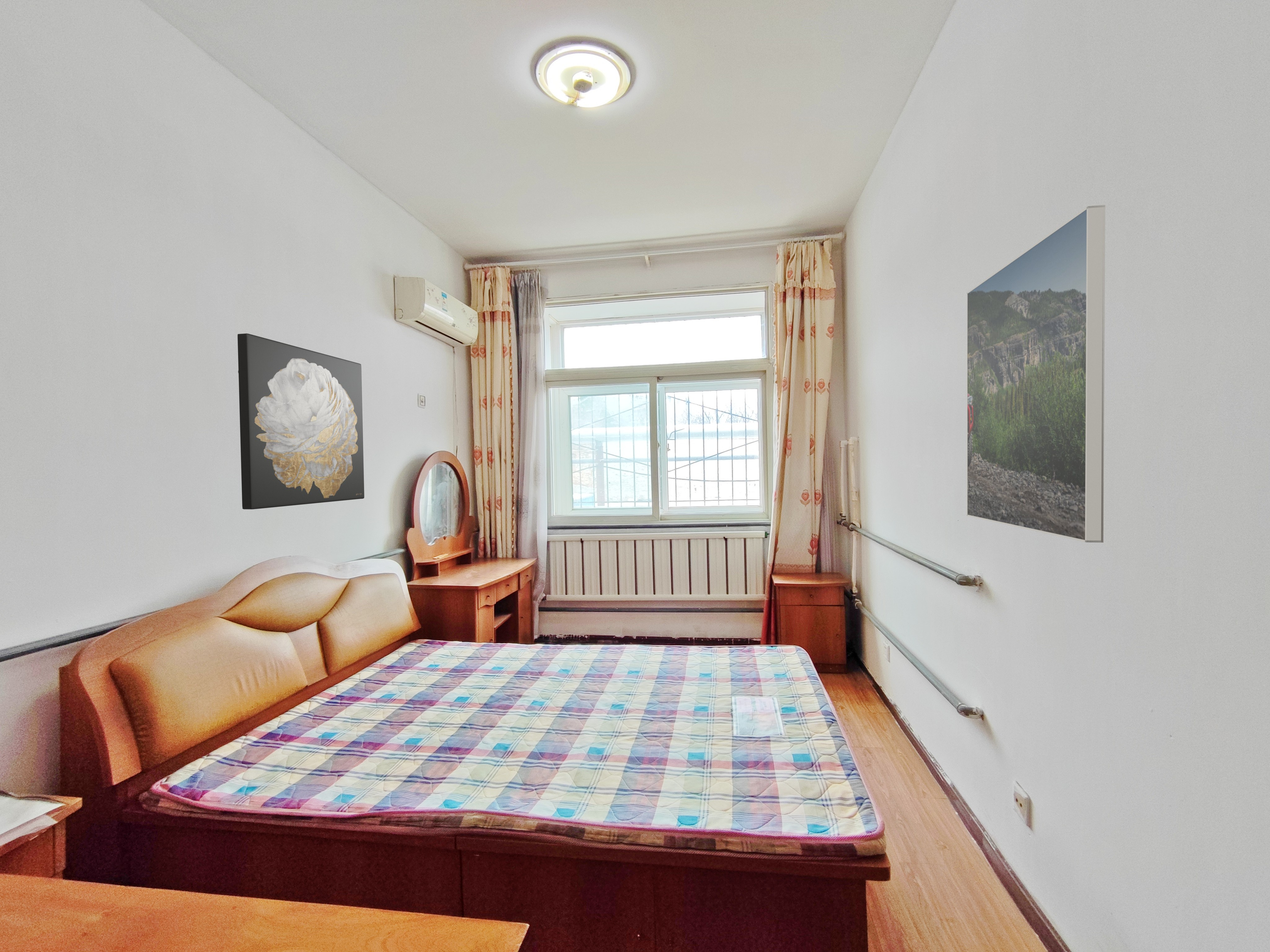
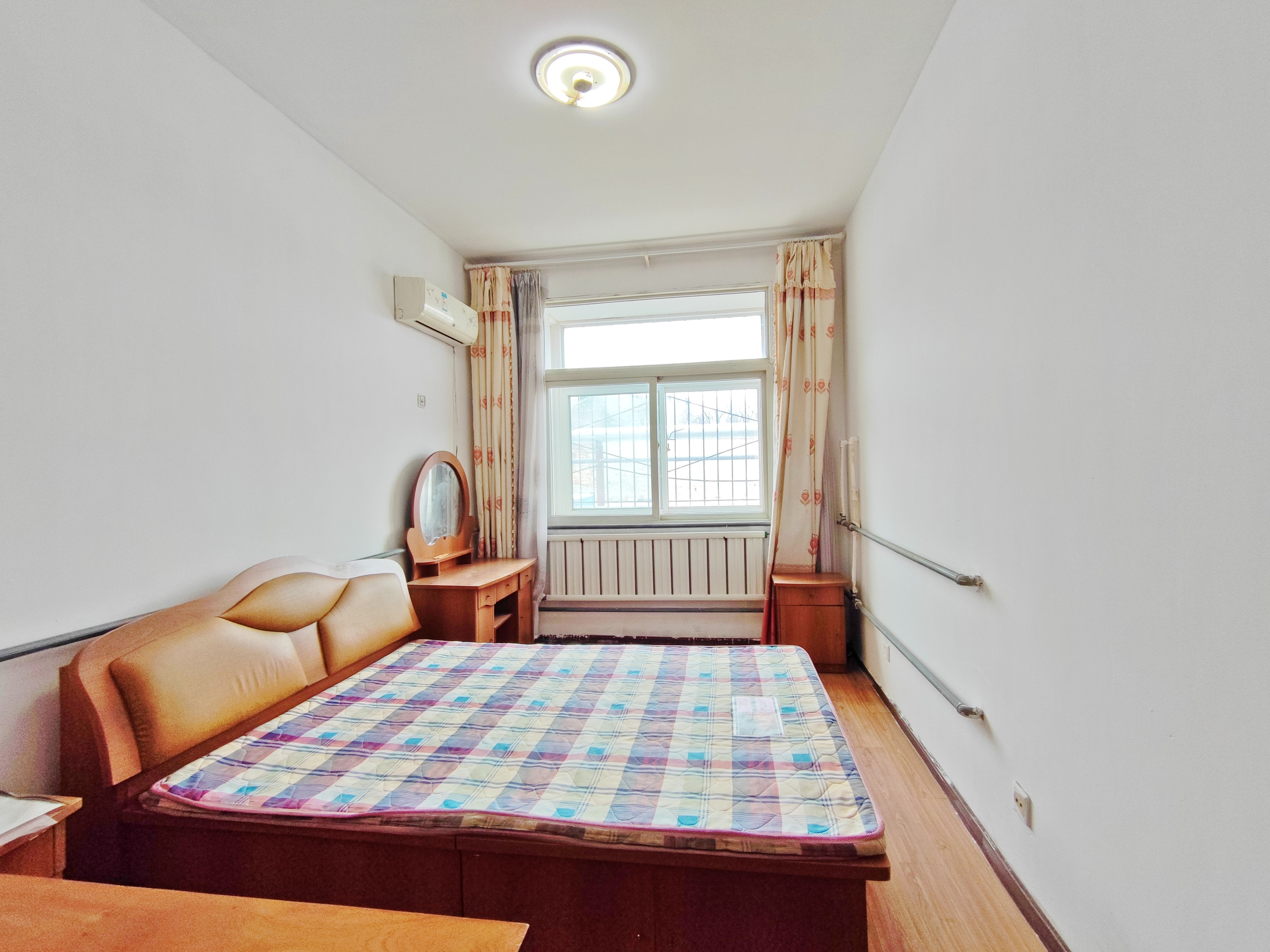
- wall art [237,333,365,510]
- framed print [966,205,1106,543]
